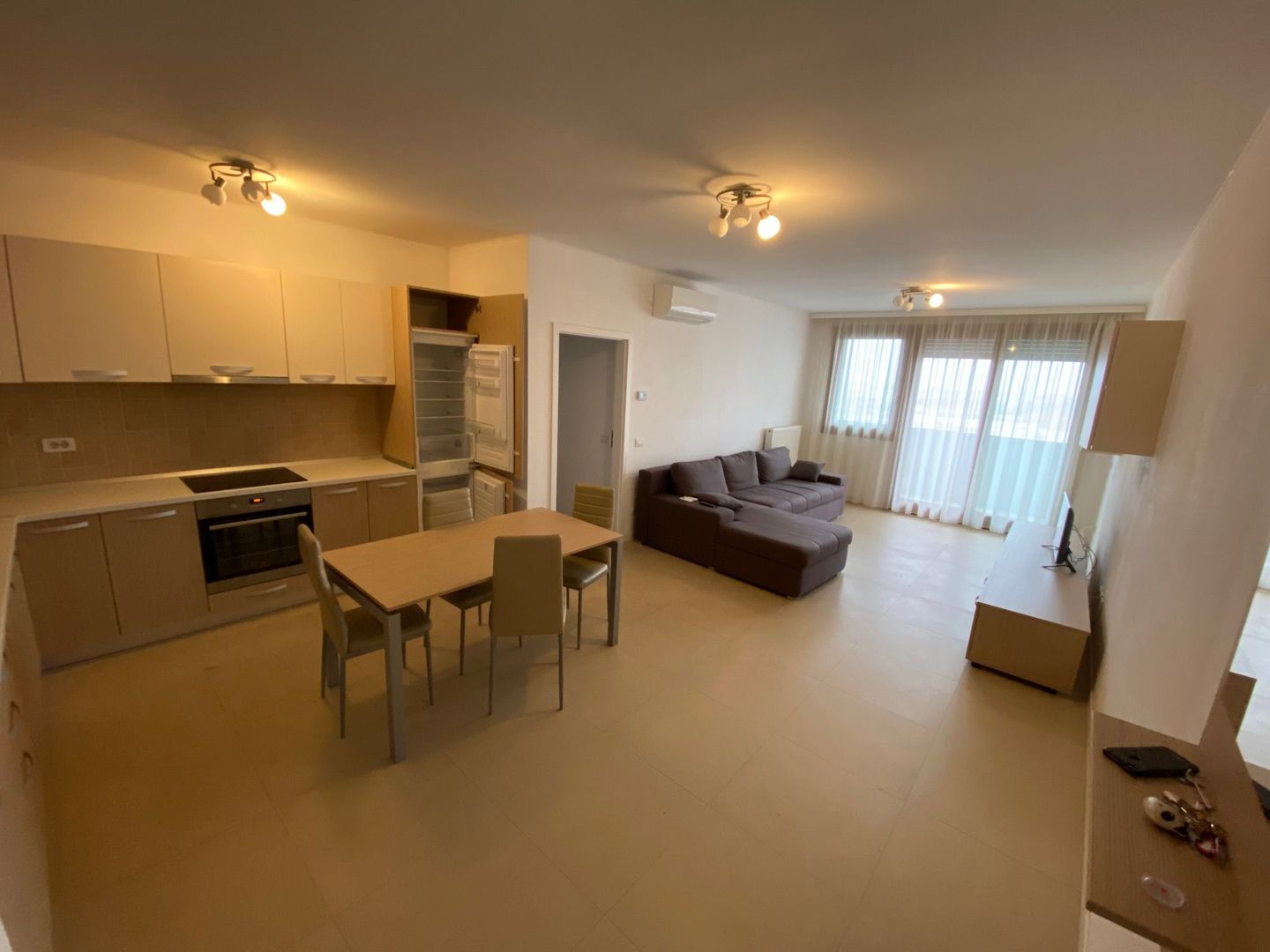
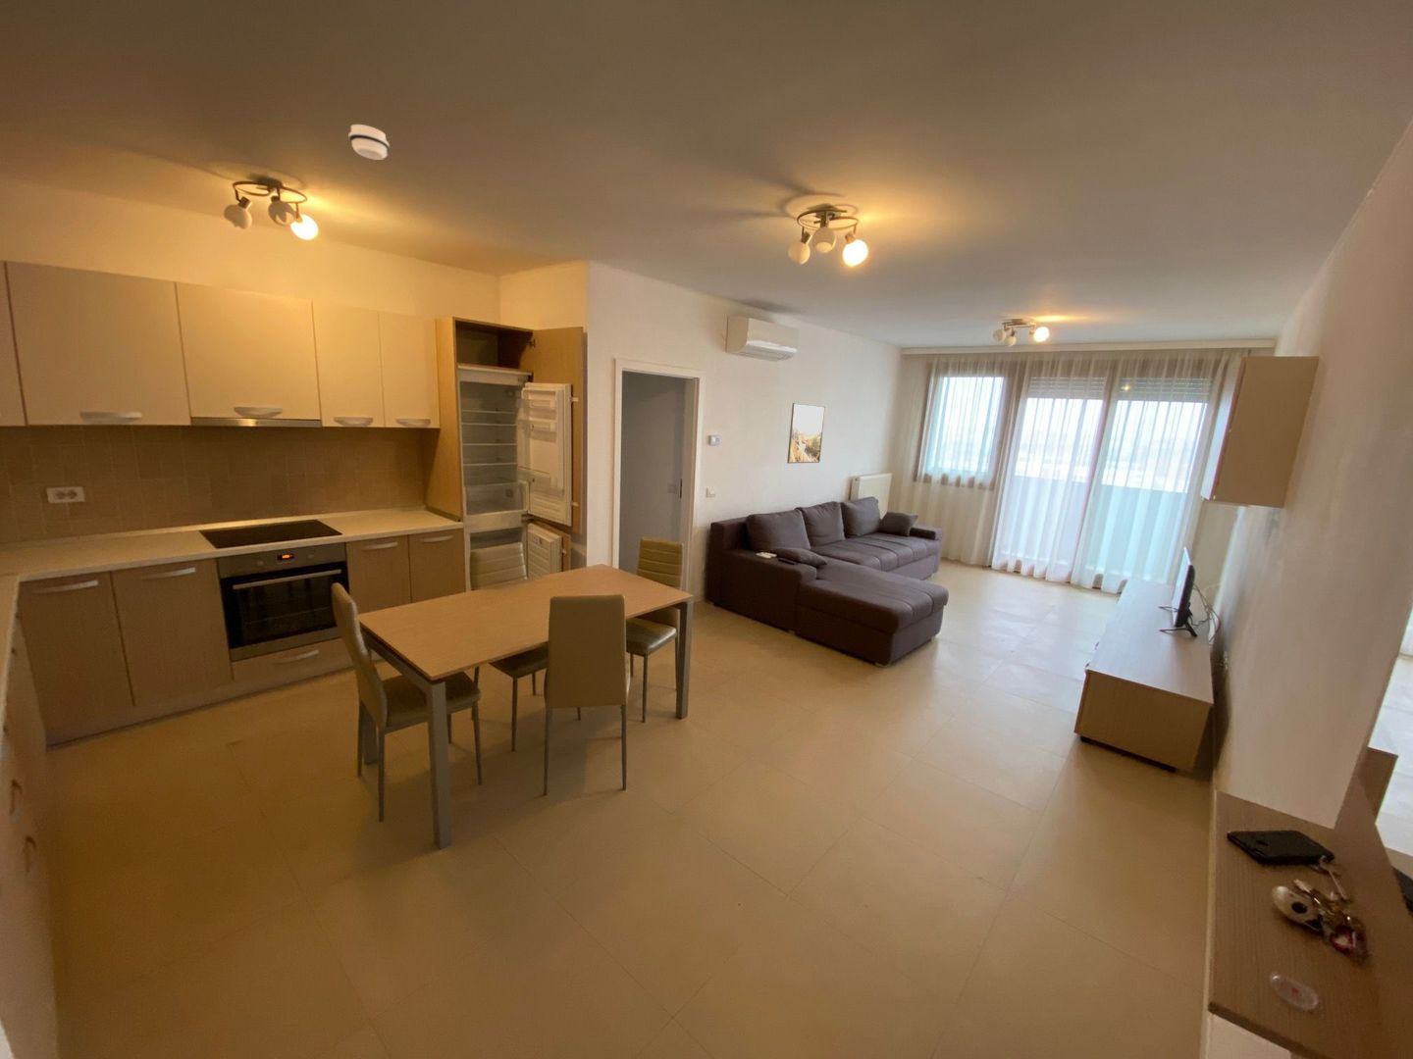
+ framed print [785,402,827,465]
+ smoke detector [348,123,391,161]
